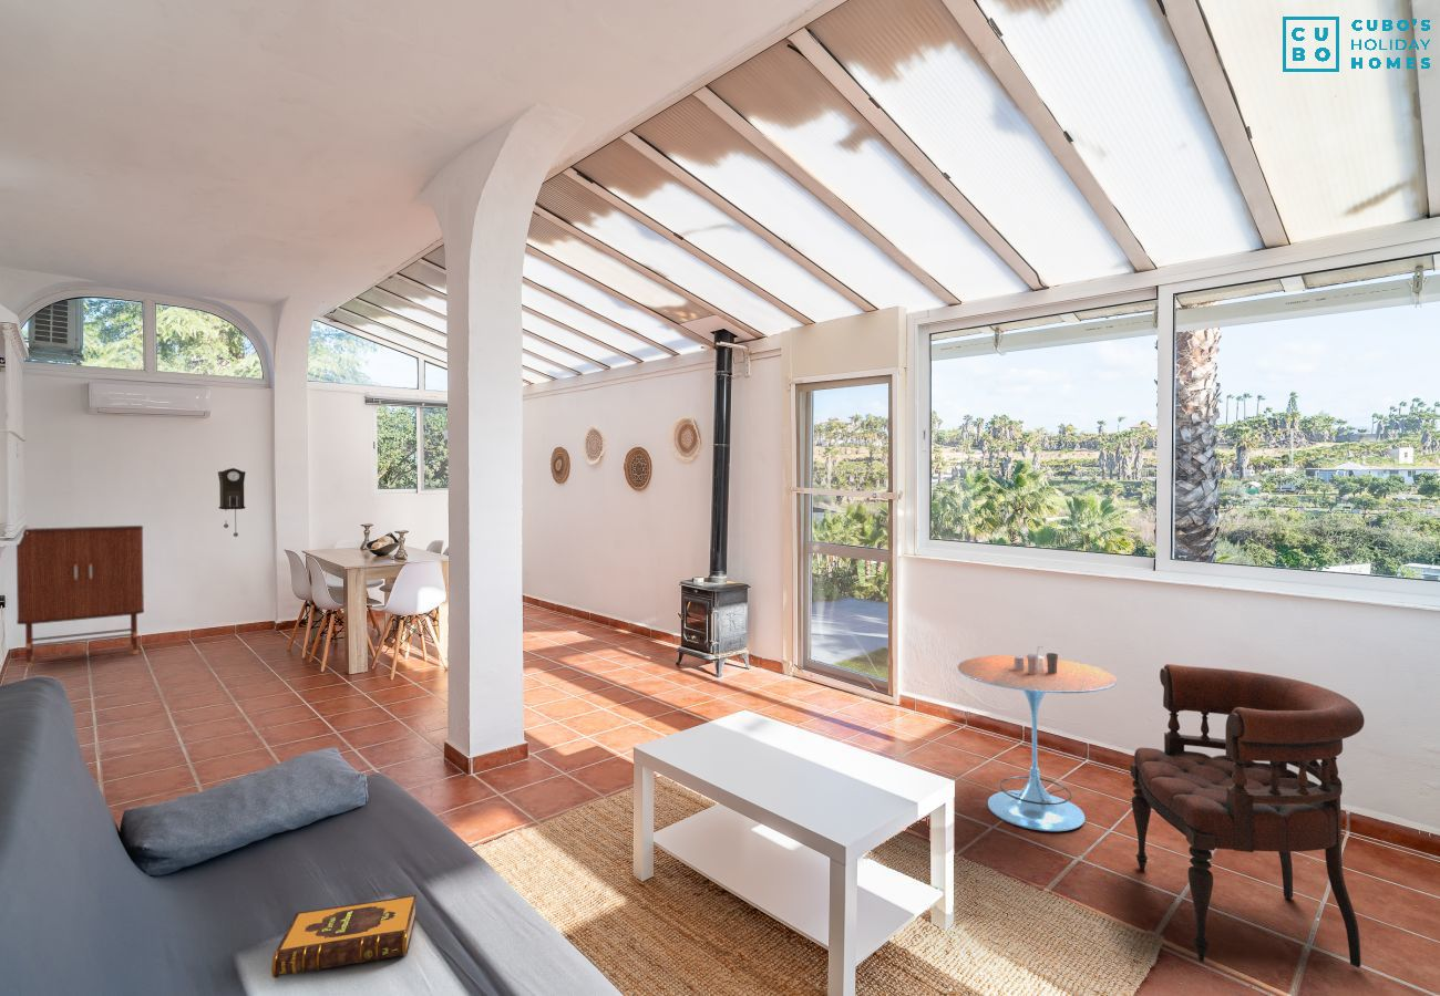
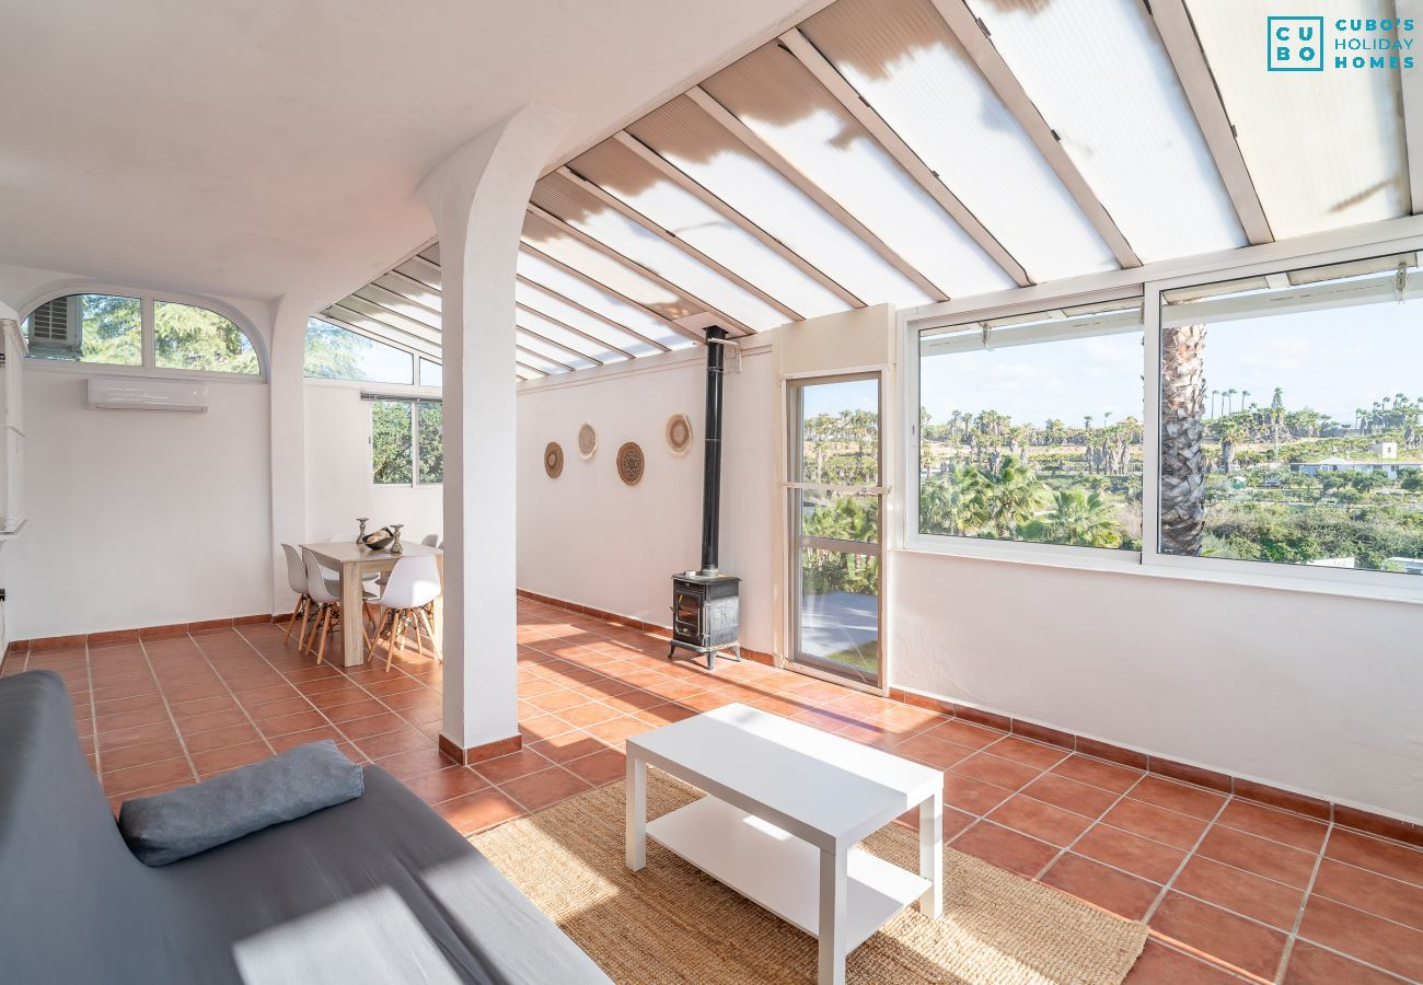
- armchair [1130,663,1366,968]
- hardback book [270,894,418,979]
- side table [956,645,1118,832]
- pendulum clock [217,467,247,538]
- bar cabinet [16,525,145,668]
